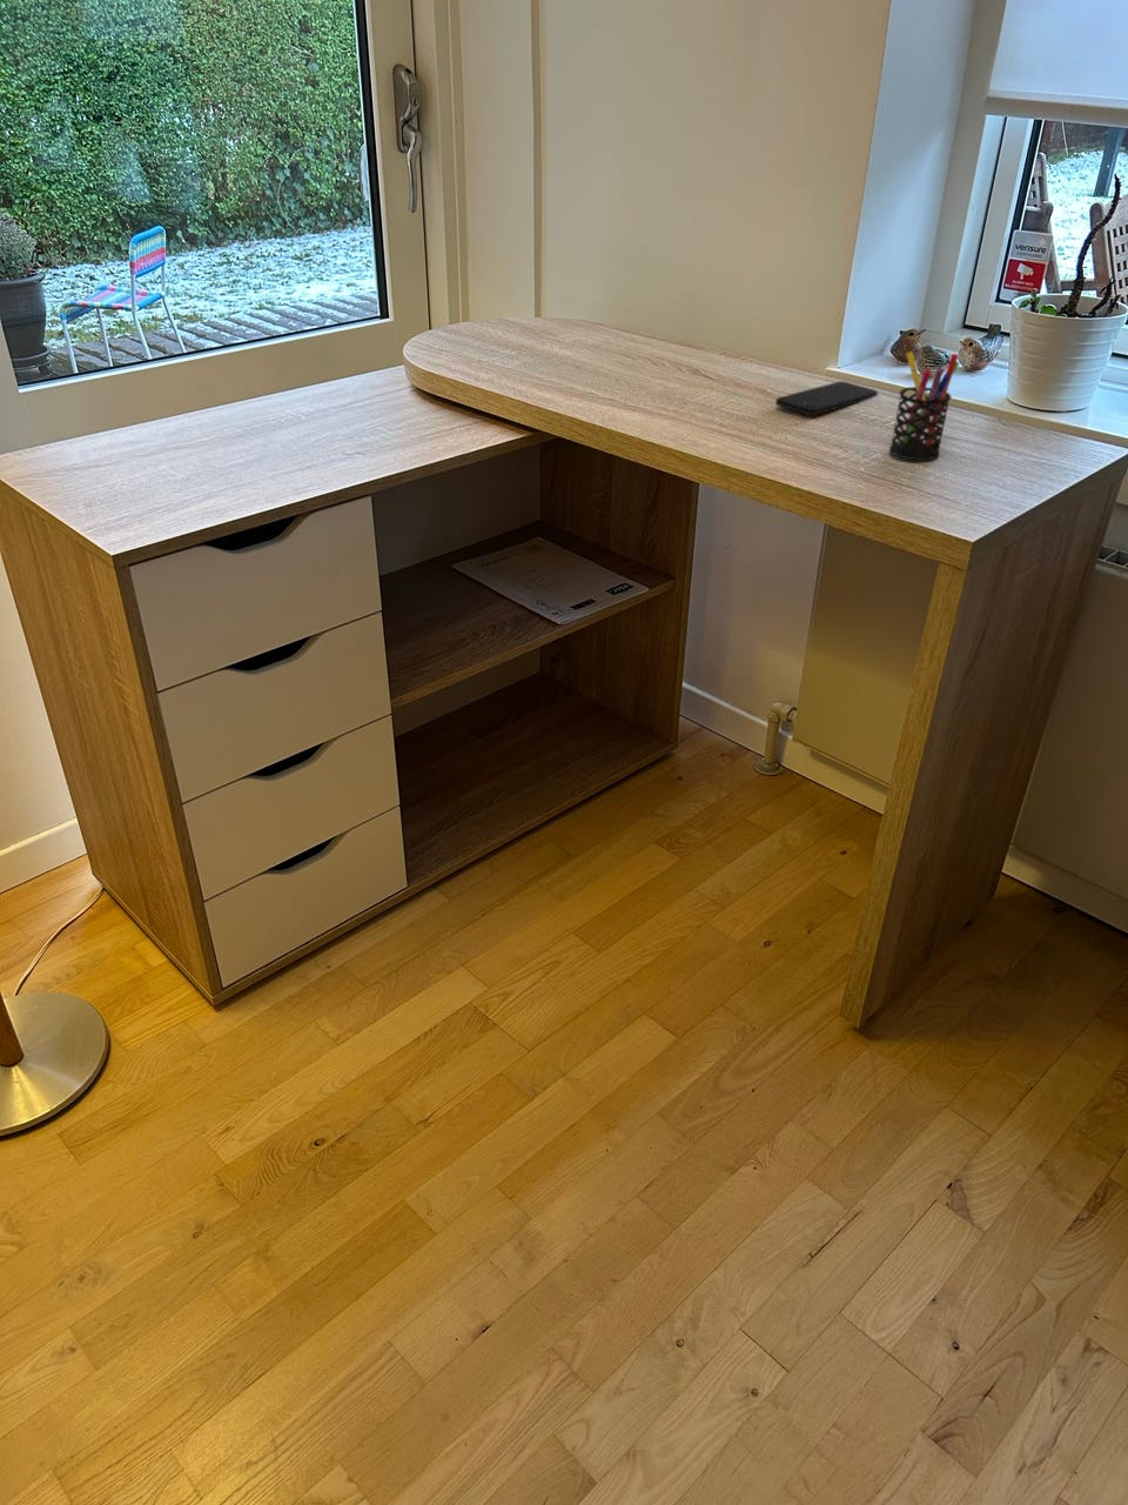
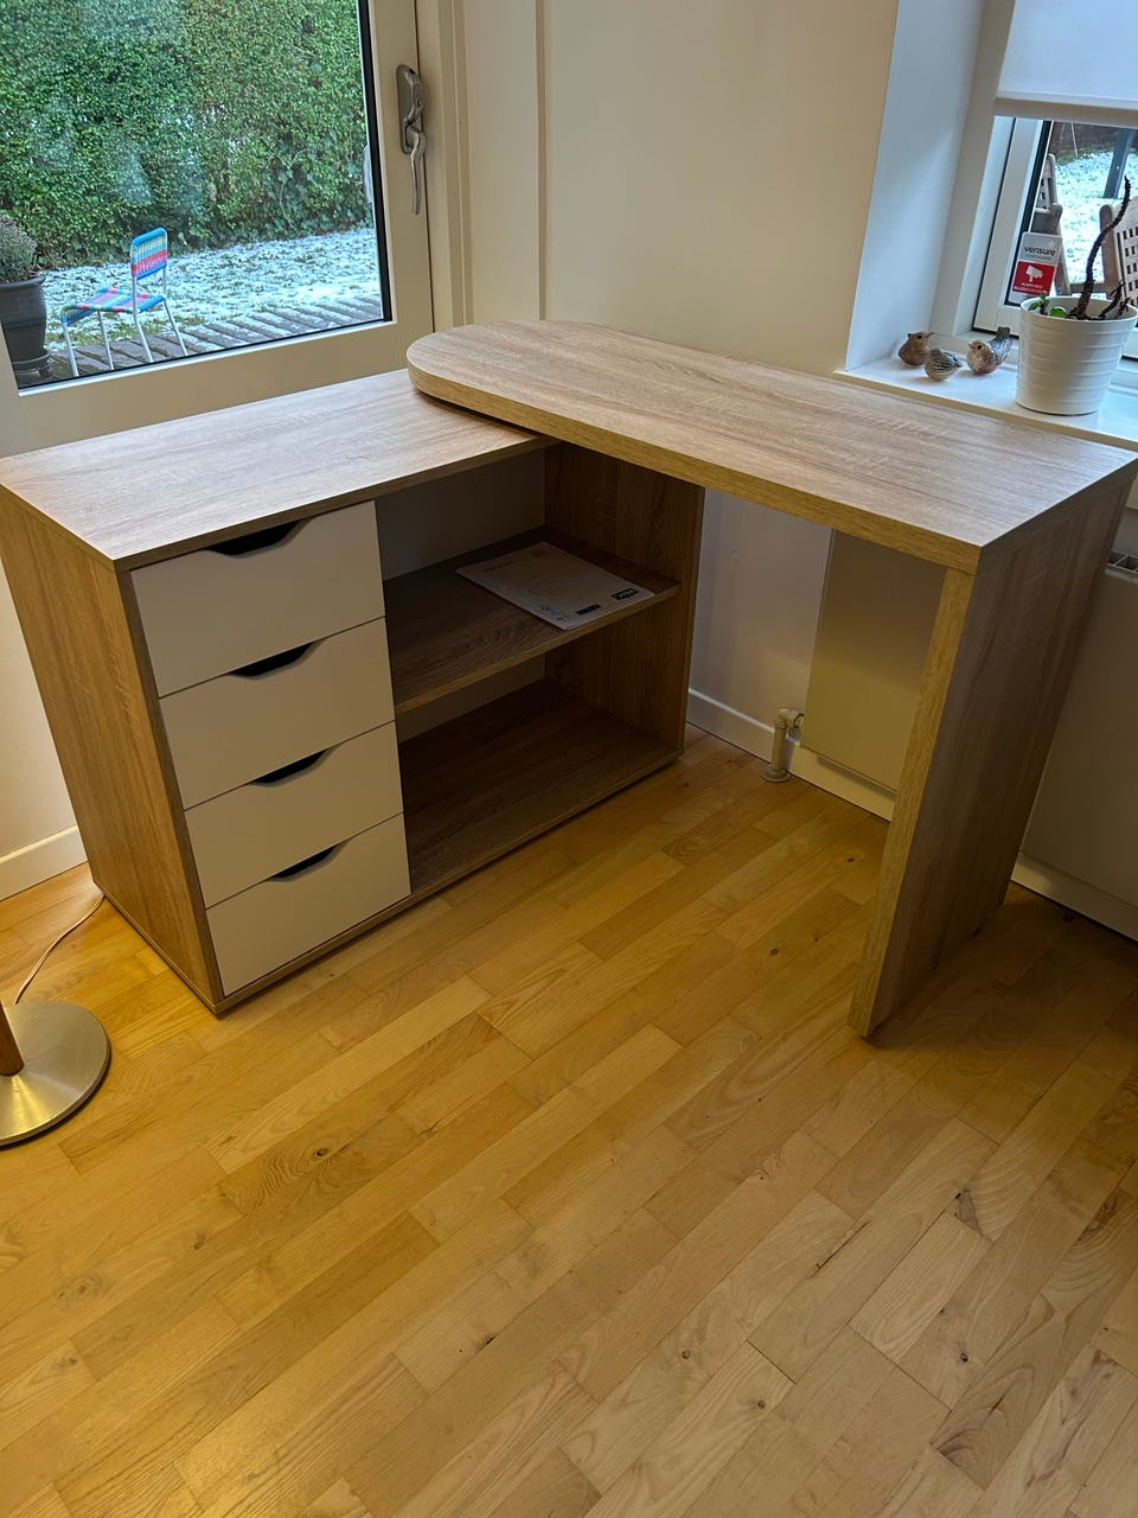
- pen holder [889,351,960,461]
- smartphone [775,379,879,416]
